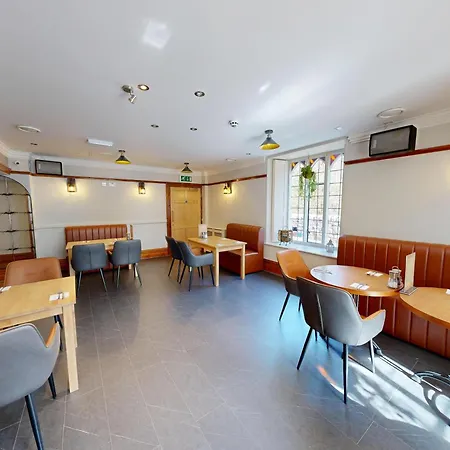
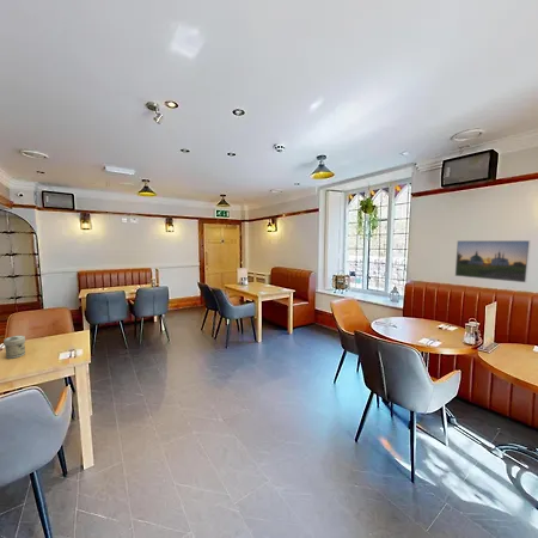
+ jar [2,335,26,360]
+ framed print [454,239,532,283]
